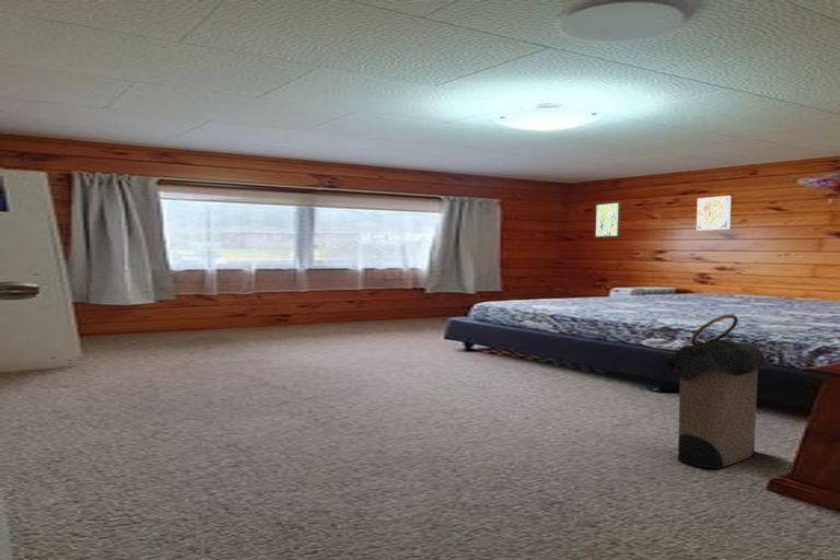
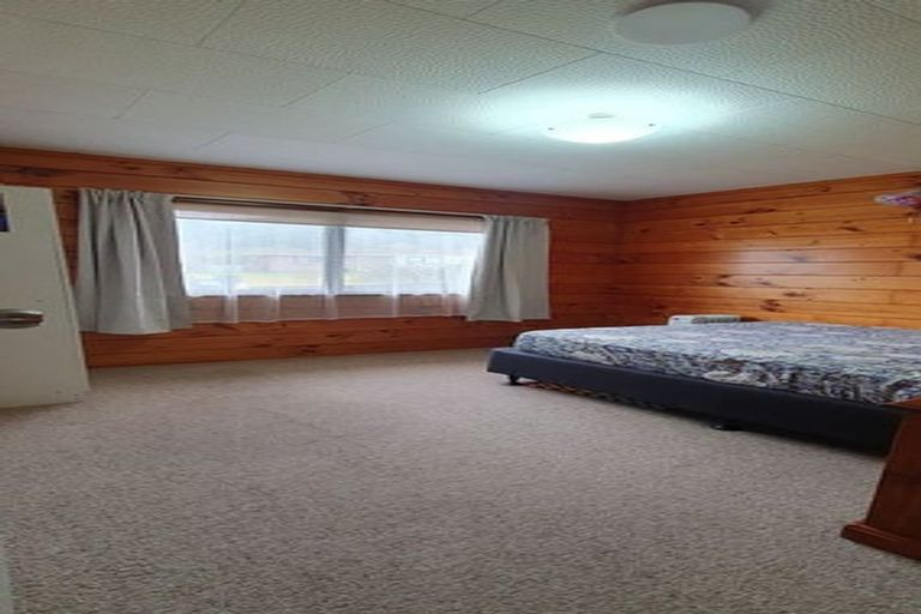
- laundry hamper [664,313,774,469]
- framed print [594,201,621,238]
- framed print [696,195,732,232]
